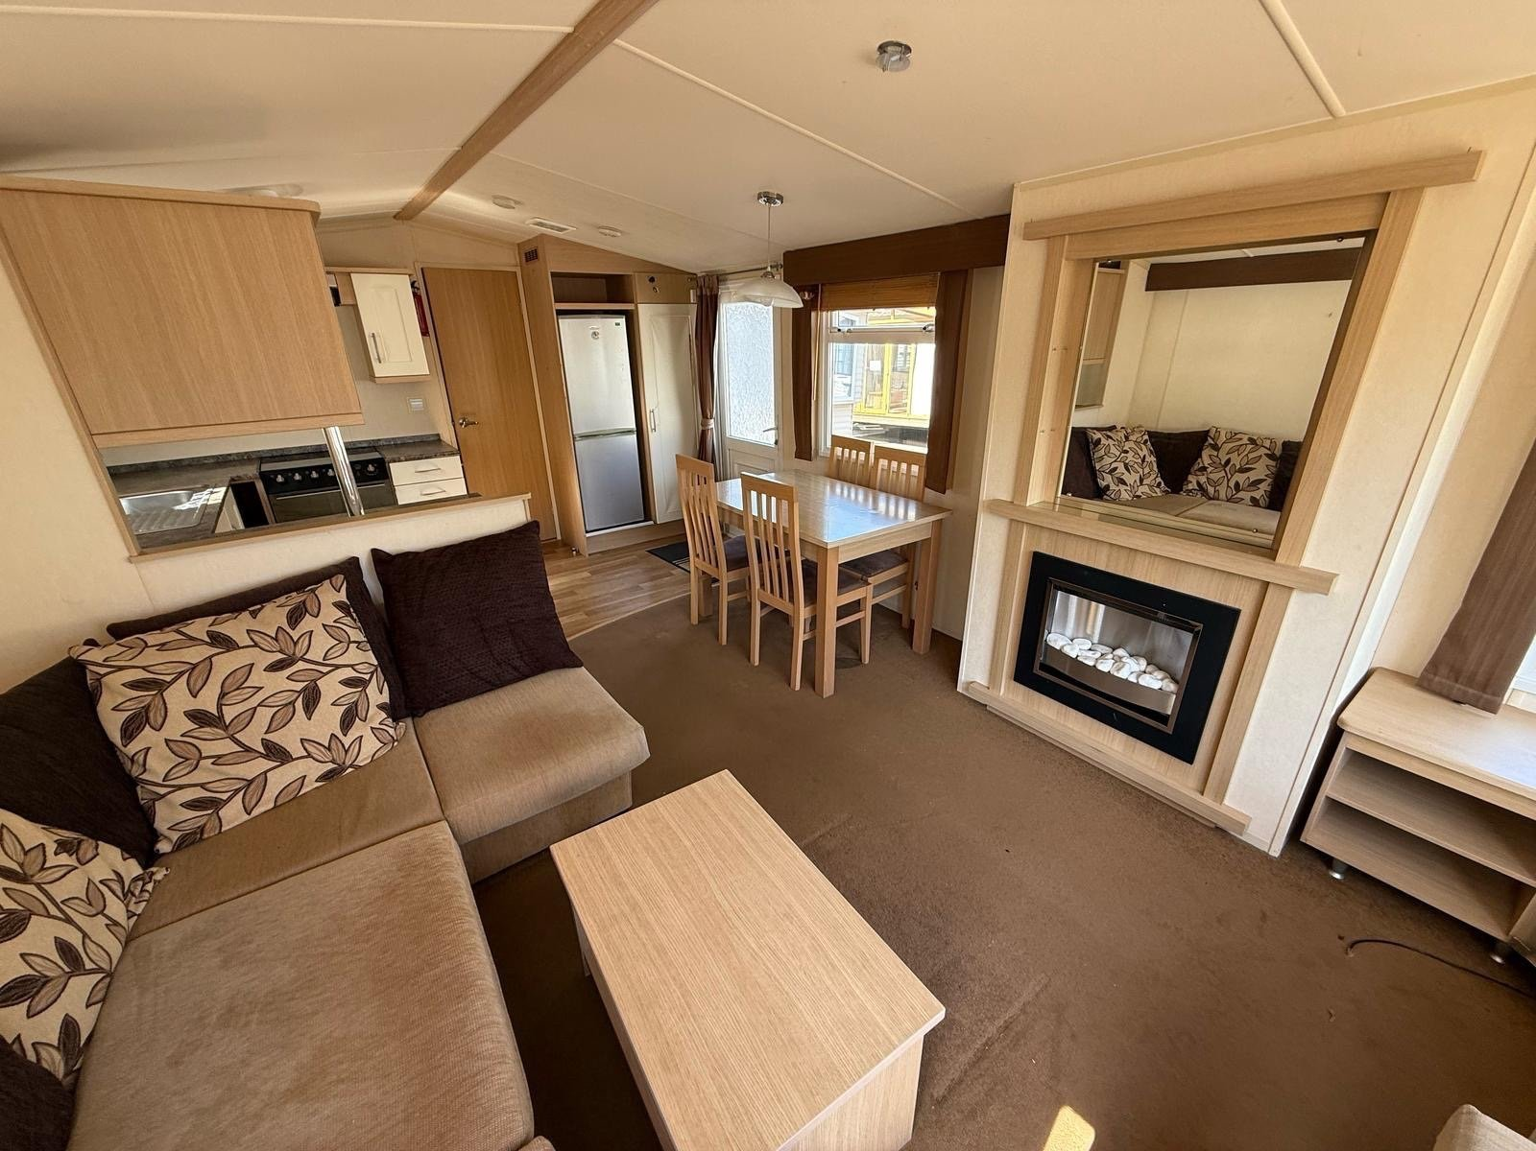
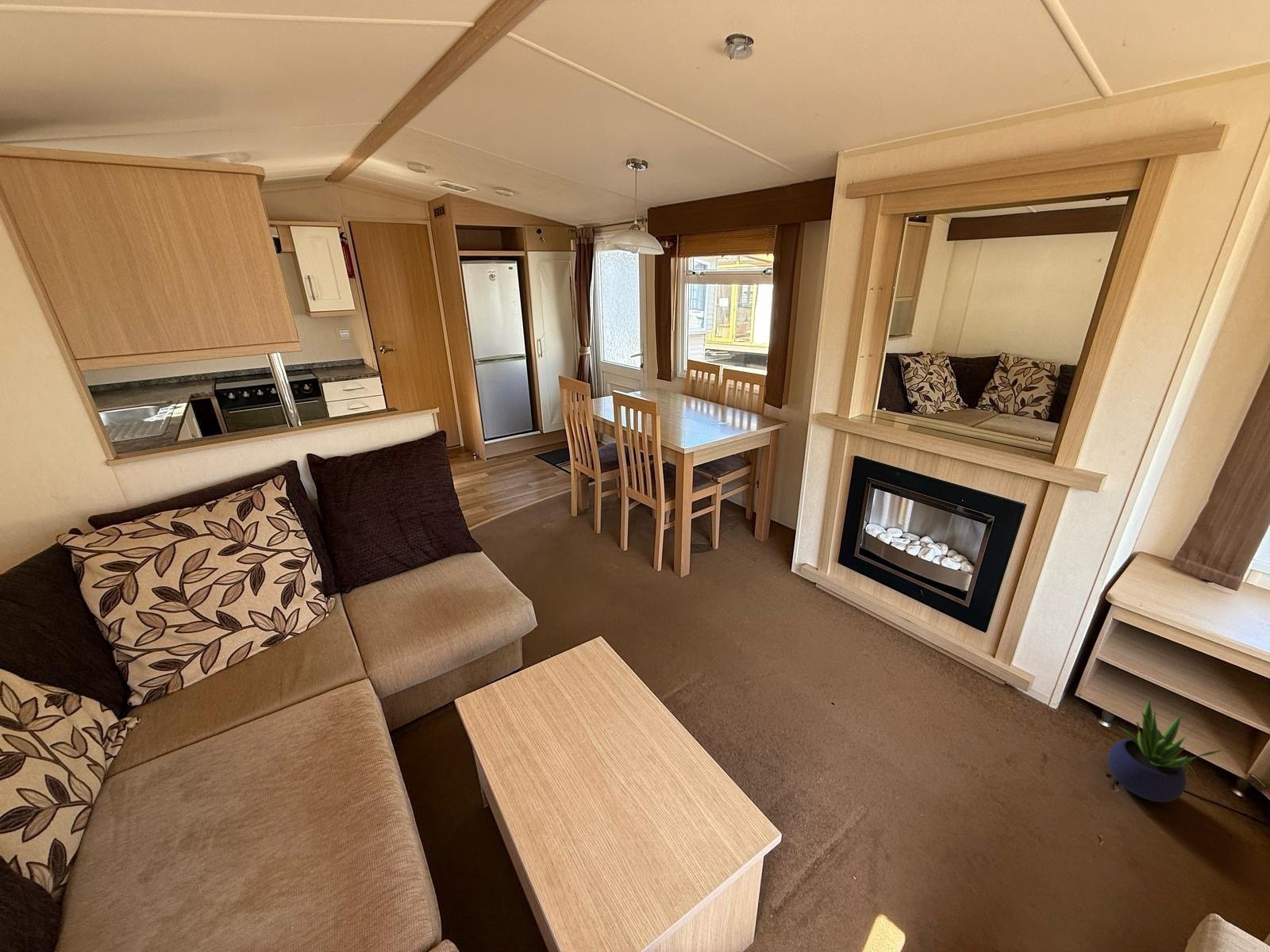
+ potted plant [1106,697,1225,803]
